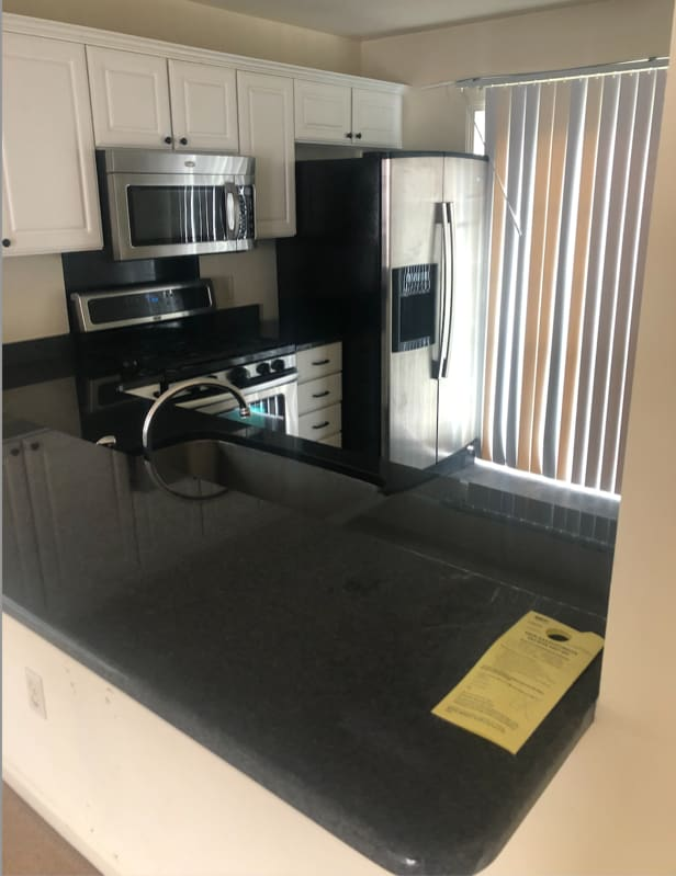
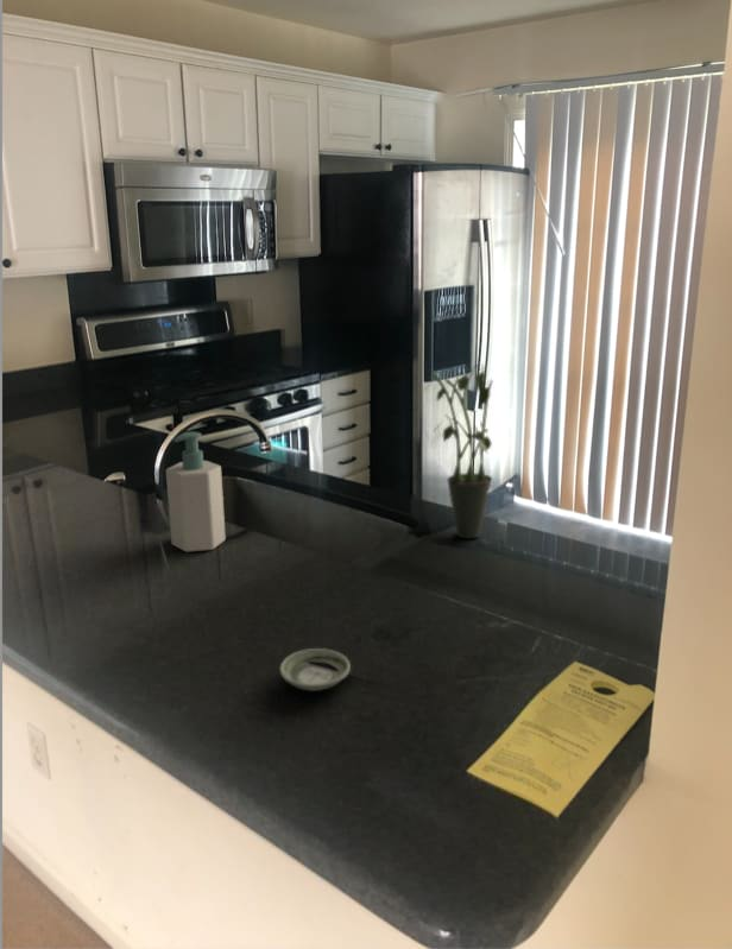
+ soap bottle [165,430,227,553]
+ potted plant [422,363,494,539]
+ saucer [278,647,352,692]
